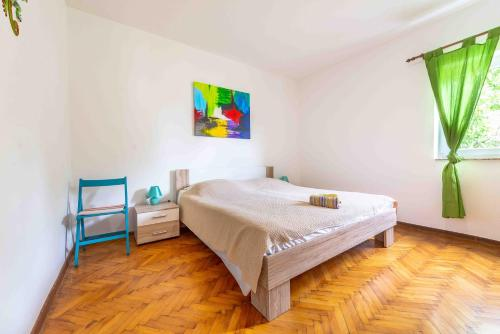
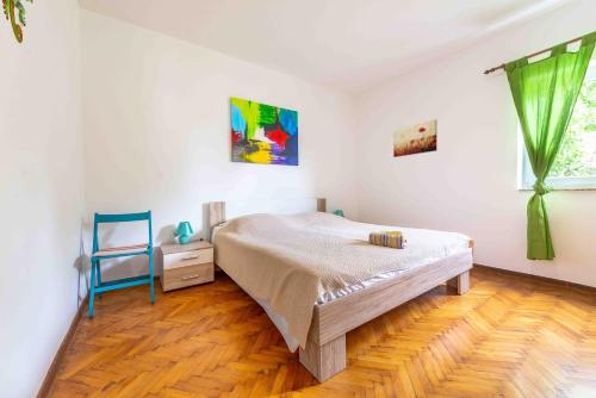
+ wall art [392,118,439,158]
